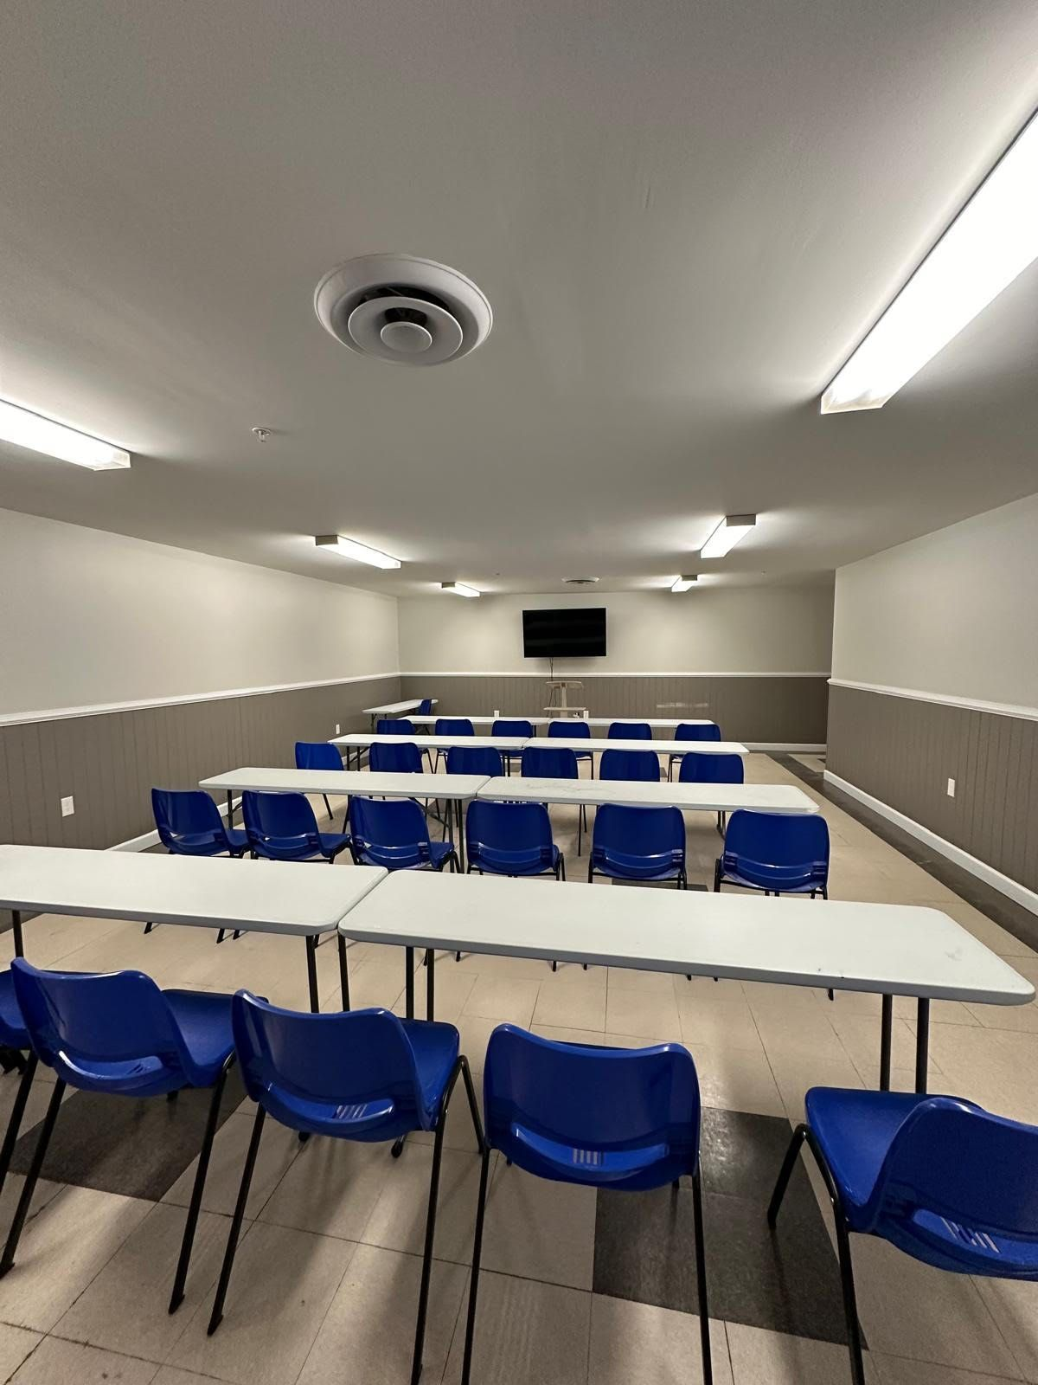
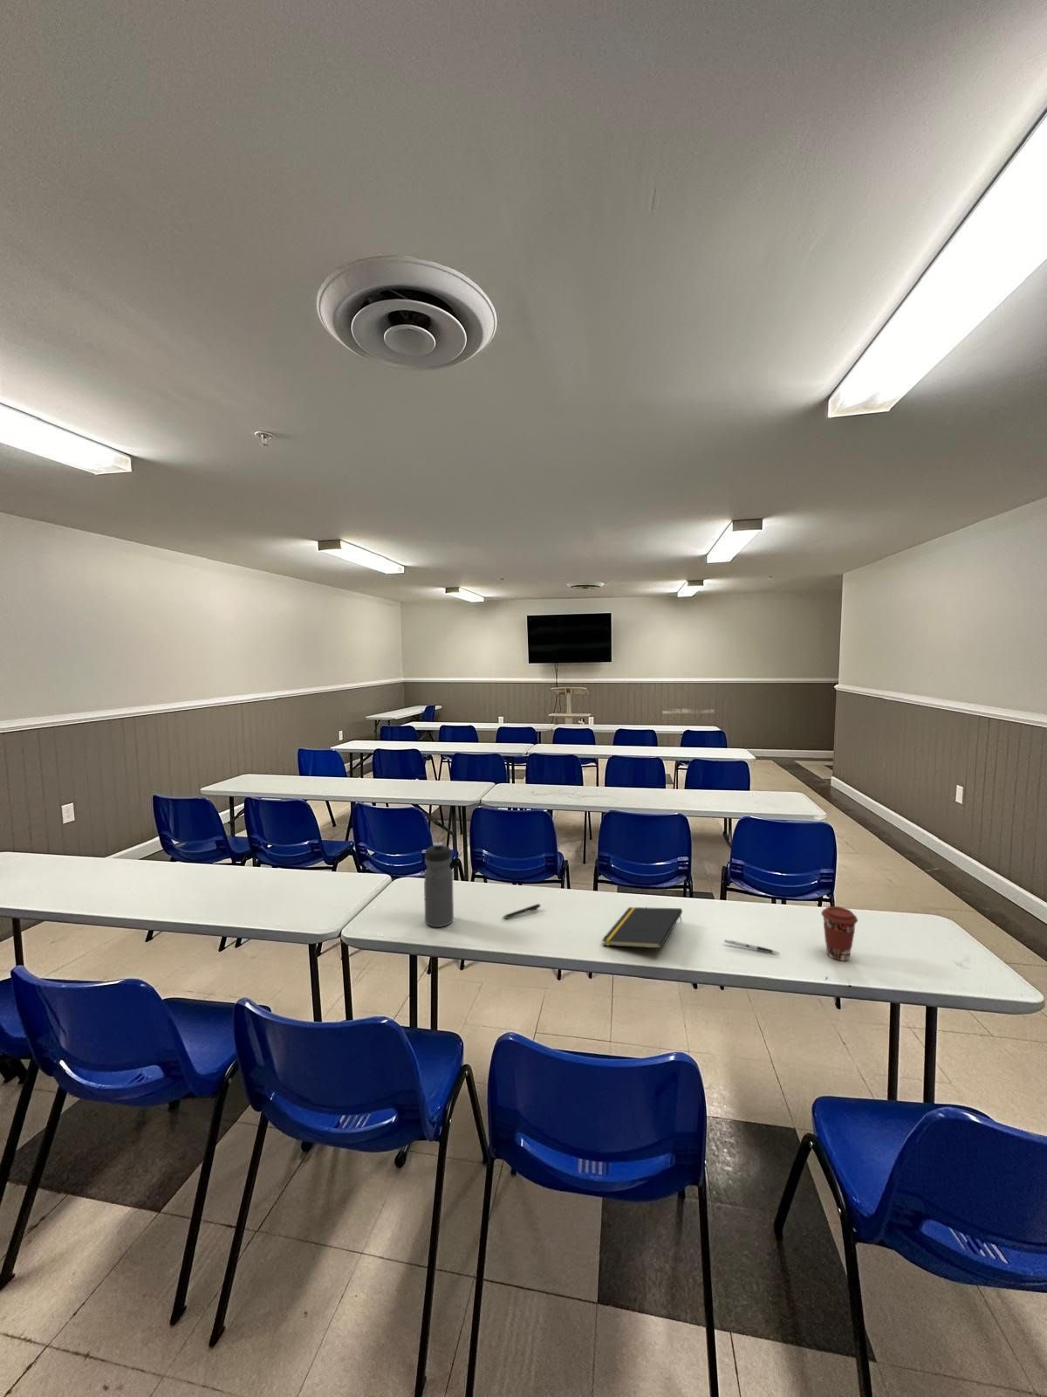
+ pen [500,903,542,920]
+ notepad [602,906,683,949]
+ pen [724,938,781,955]
+ water bottle [423,840,454,928]
+ coffee cup [820,905,859,961]
